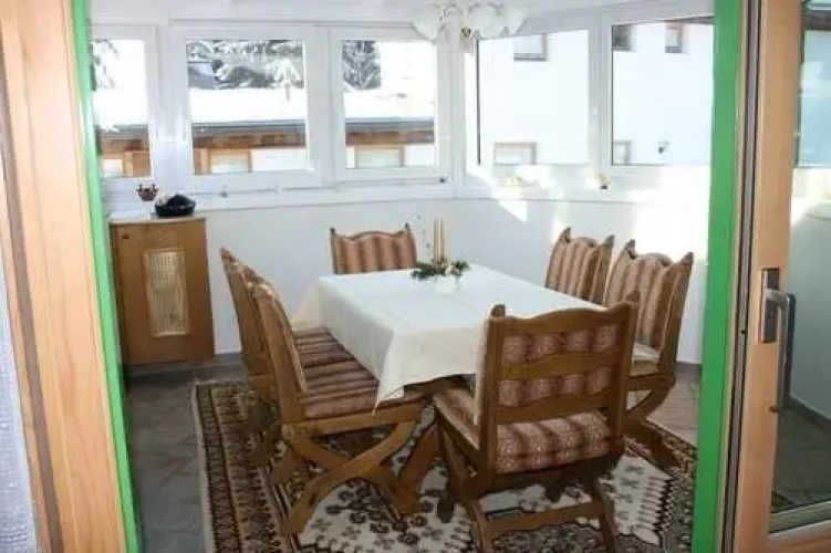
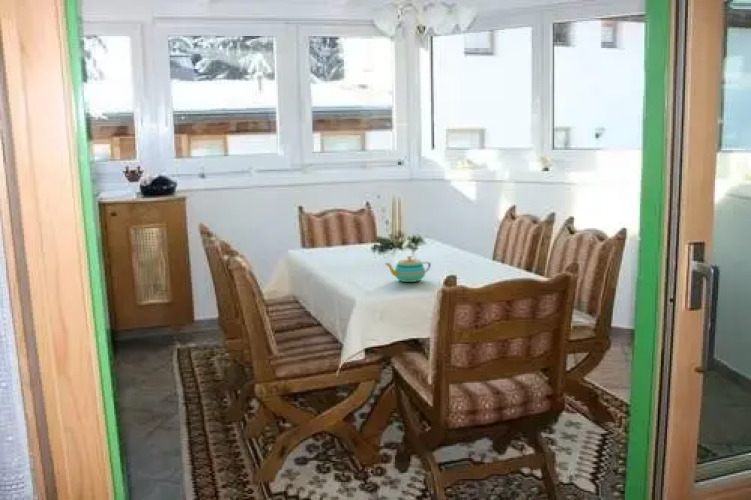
+ teapot [385,255,432,283]
